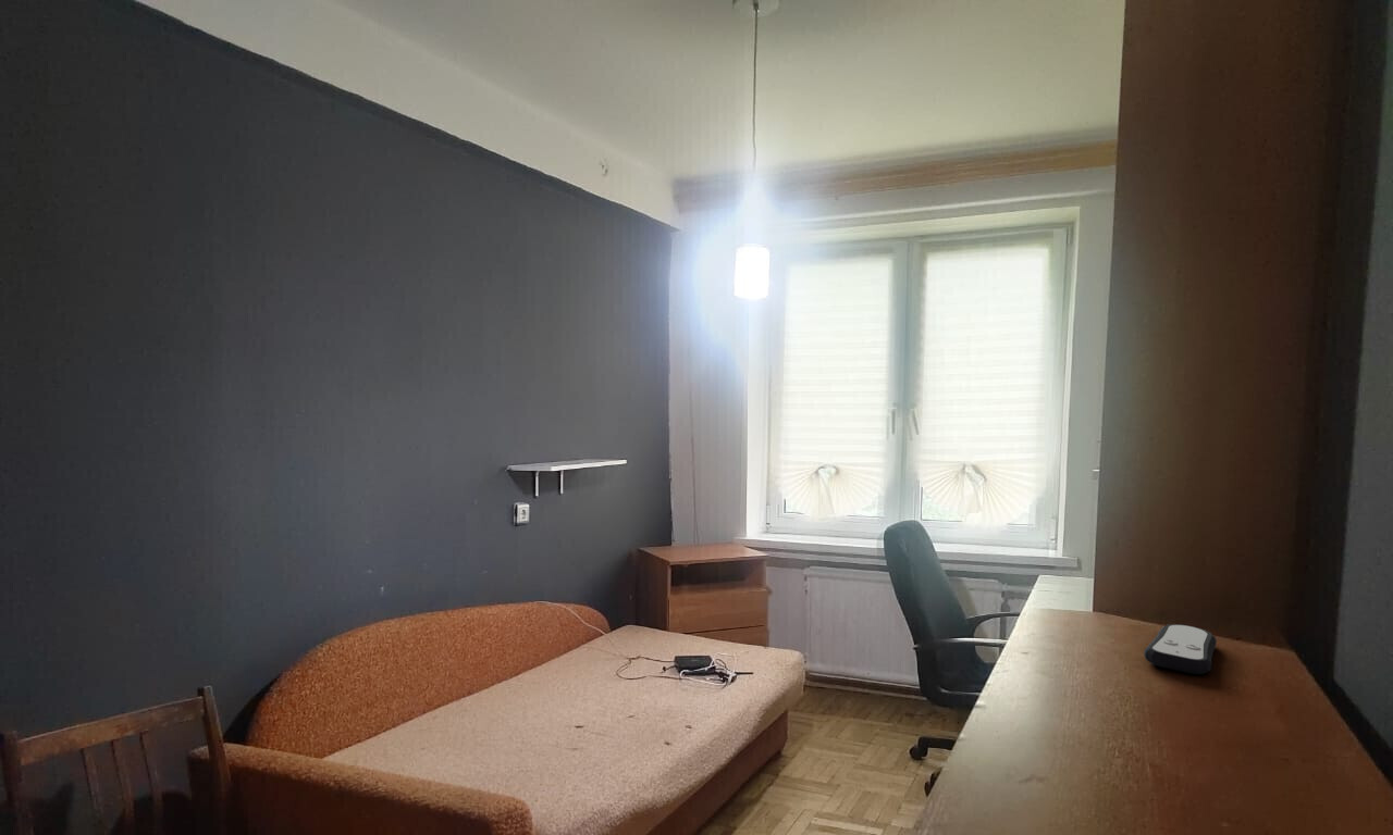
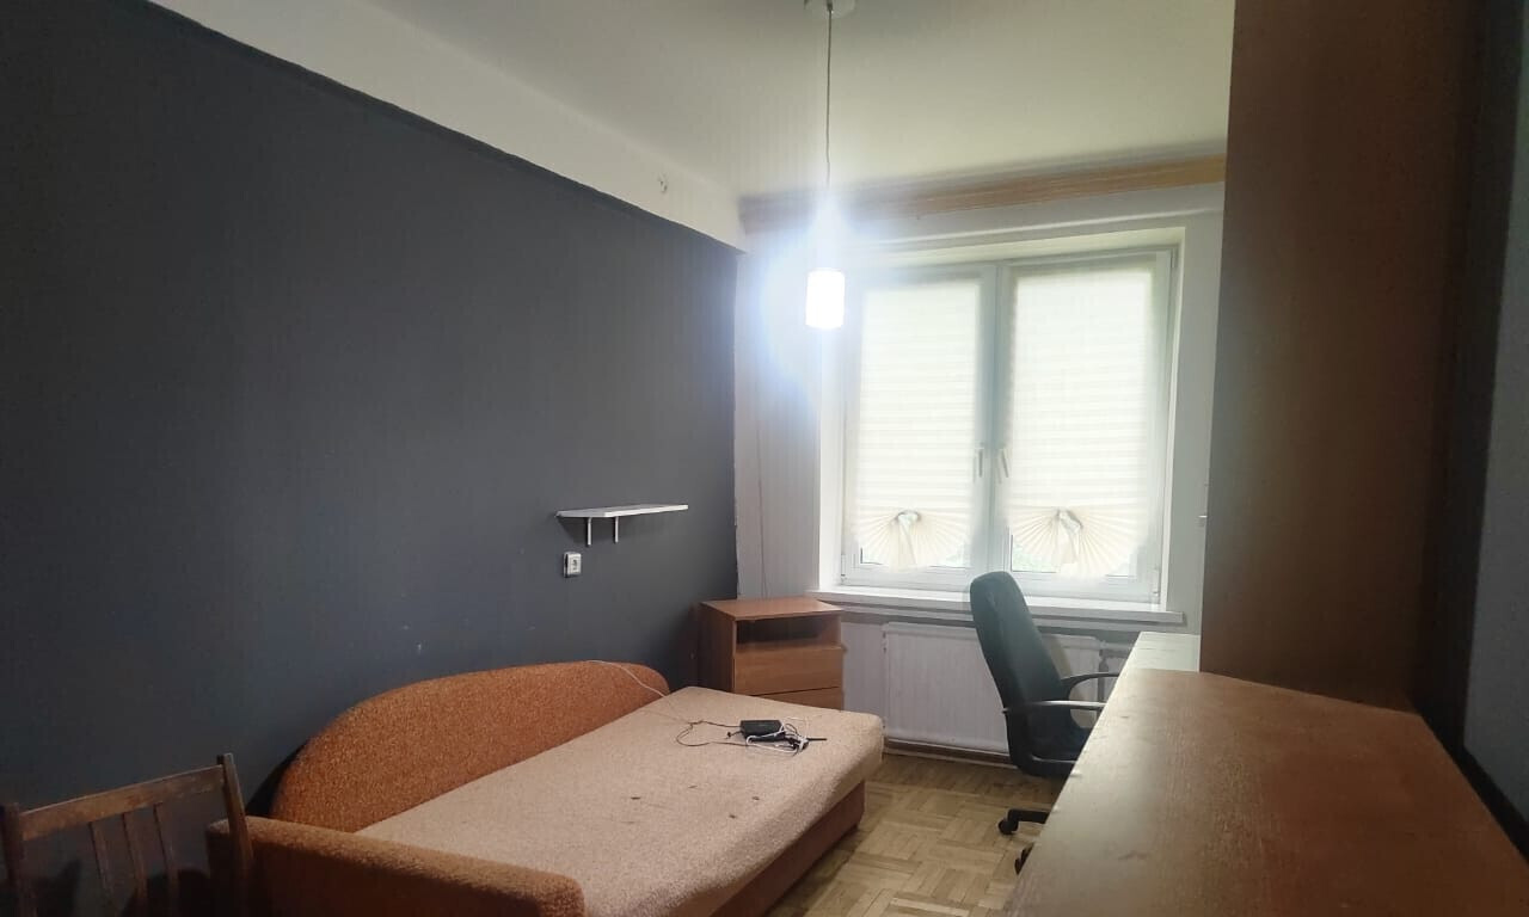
- remote control [1143,623,1218,675]
